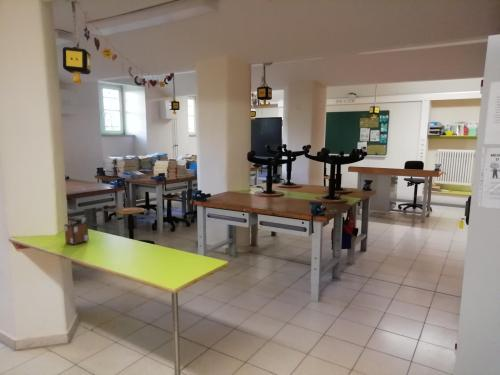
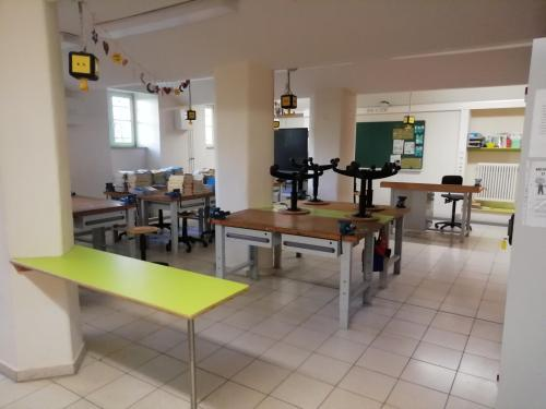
- desk organizer [63,214,89,246]
